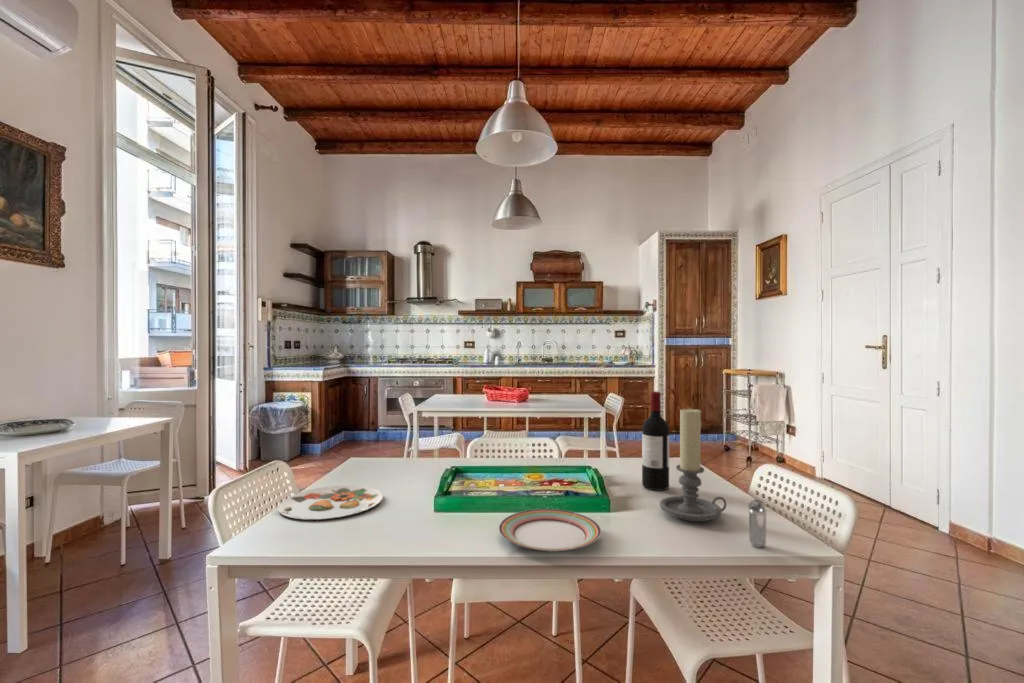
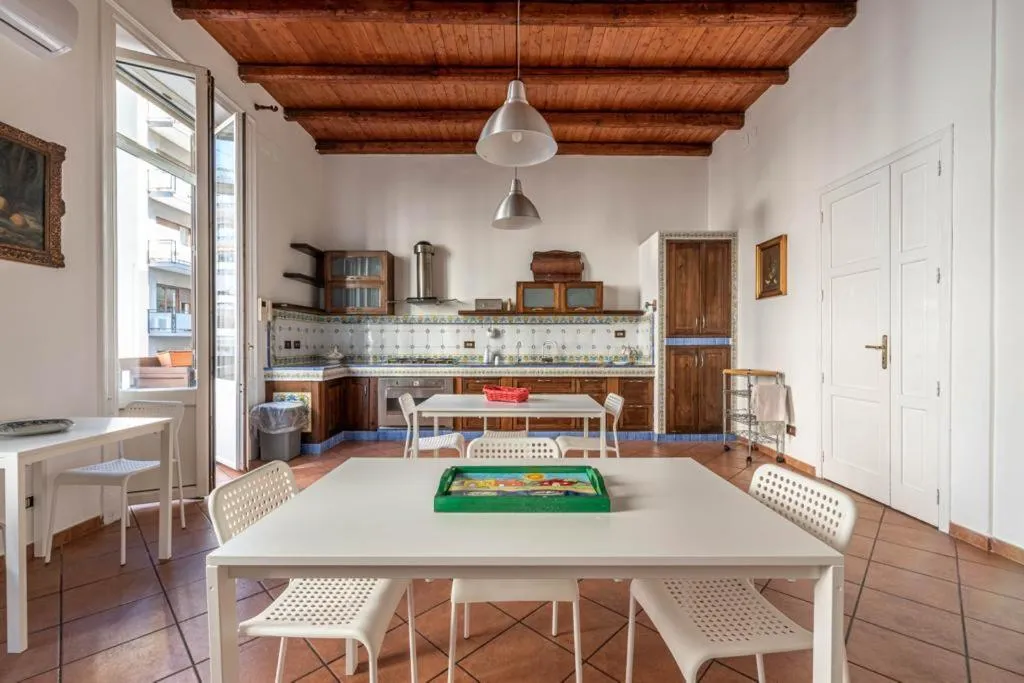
- wine bottle [641,390,670,491]
- candle holder [659,407,728,523]
- plate [277,484,384,521]
- shaker [747,498,768,548]
- plate [498,508,602,553]
